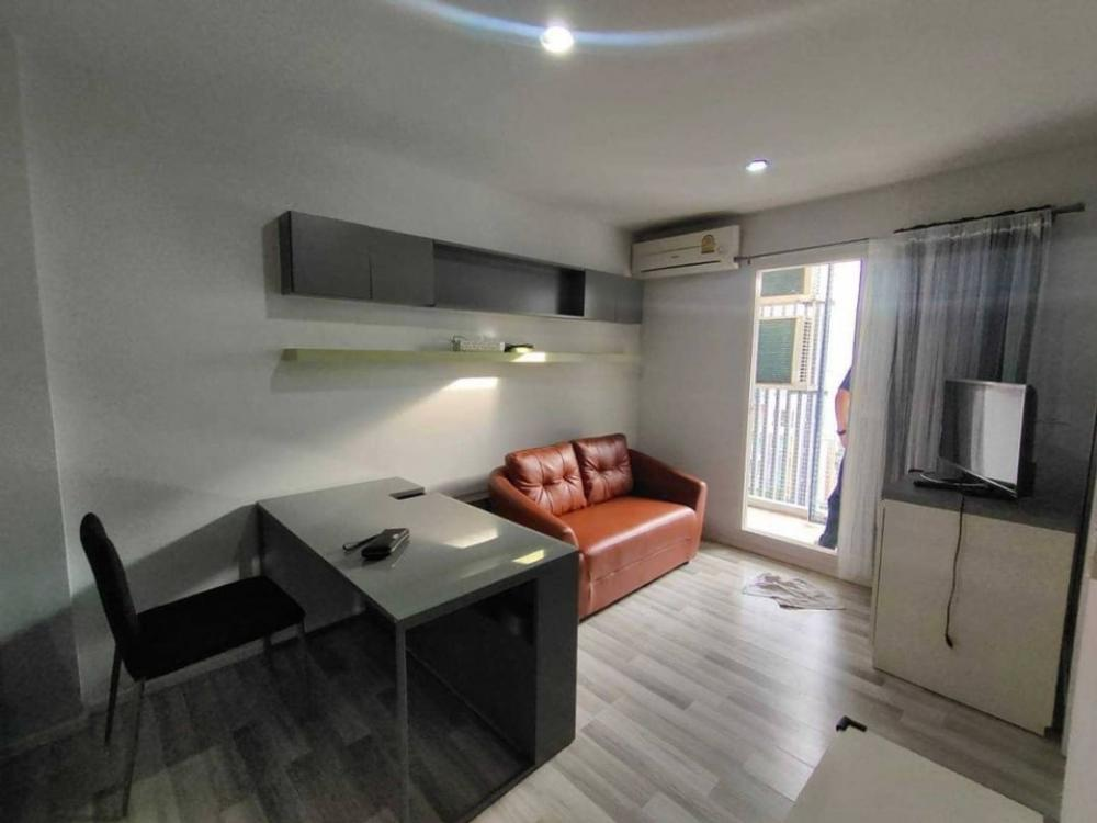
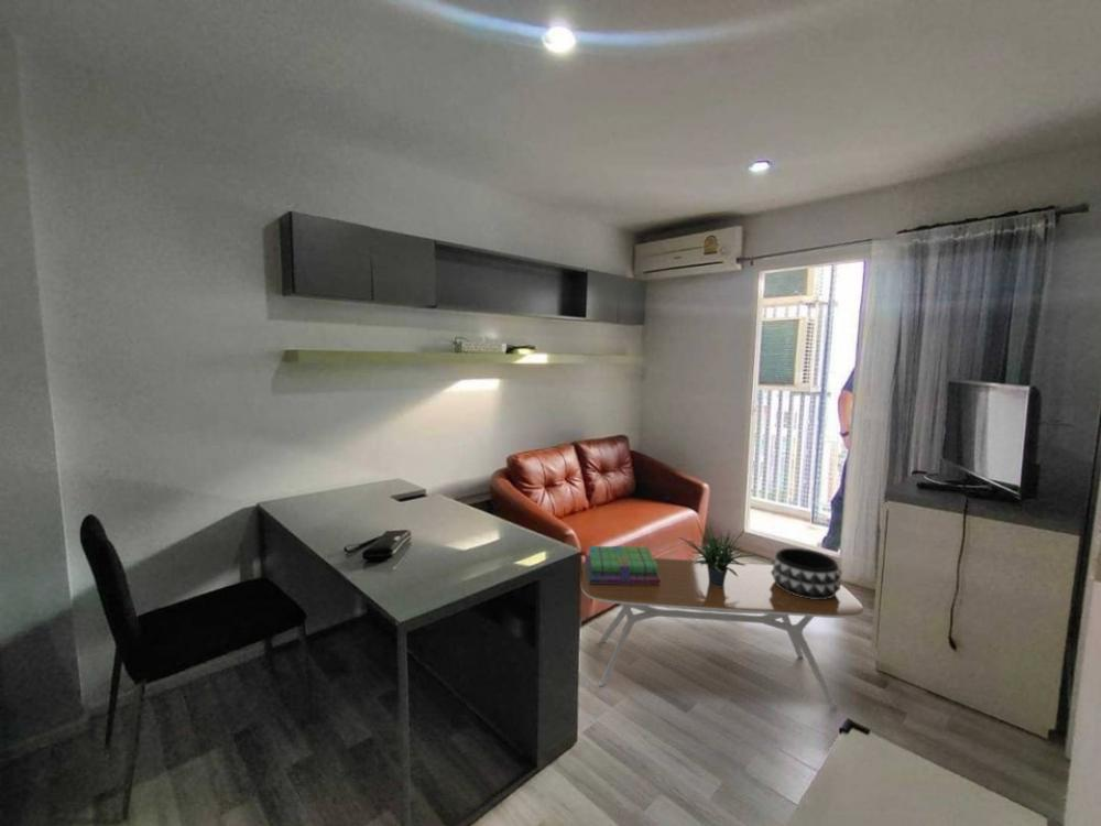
+ stack of books [585,545,661,585]
+ potted plant [677,518,760,586]
+ decorative bowl [771,547,843,599]
+ coffee table [580,557,864,707]
